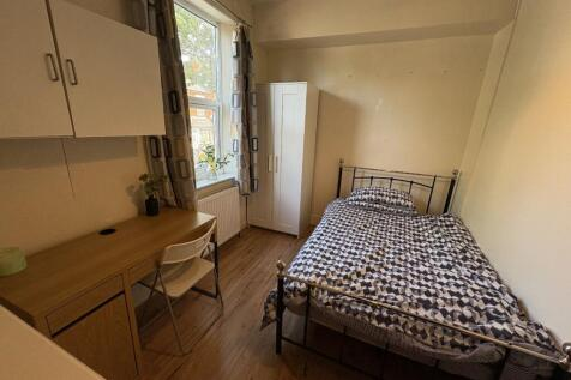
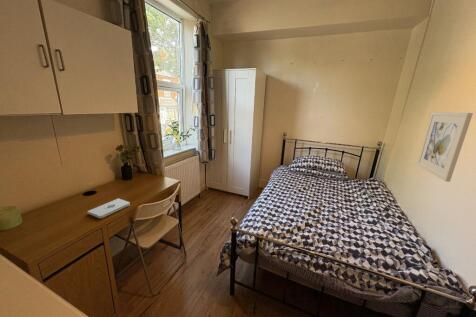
+ notepad [87,197,131,219]
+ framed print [416,111,474,183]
